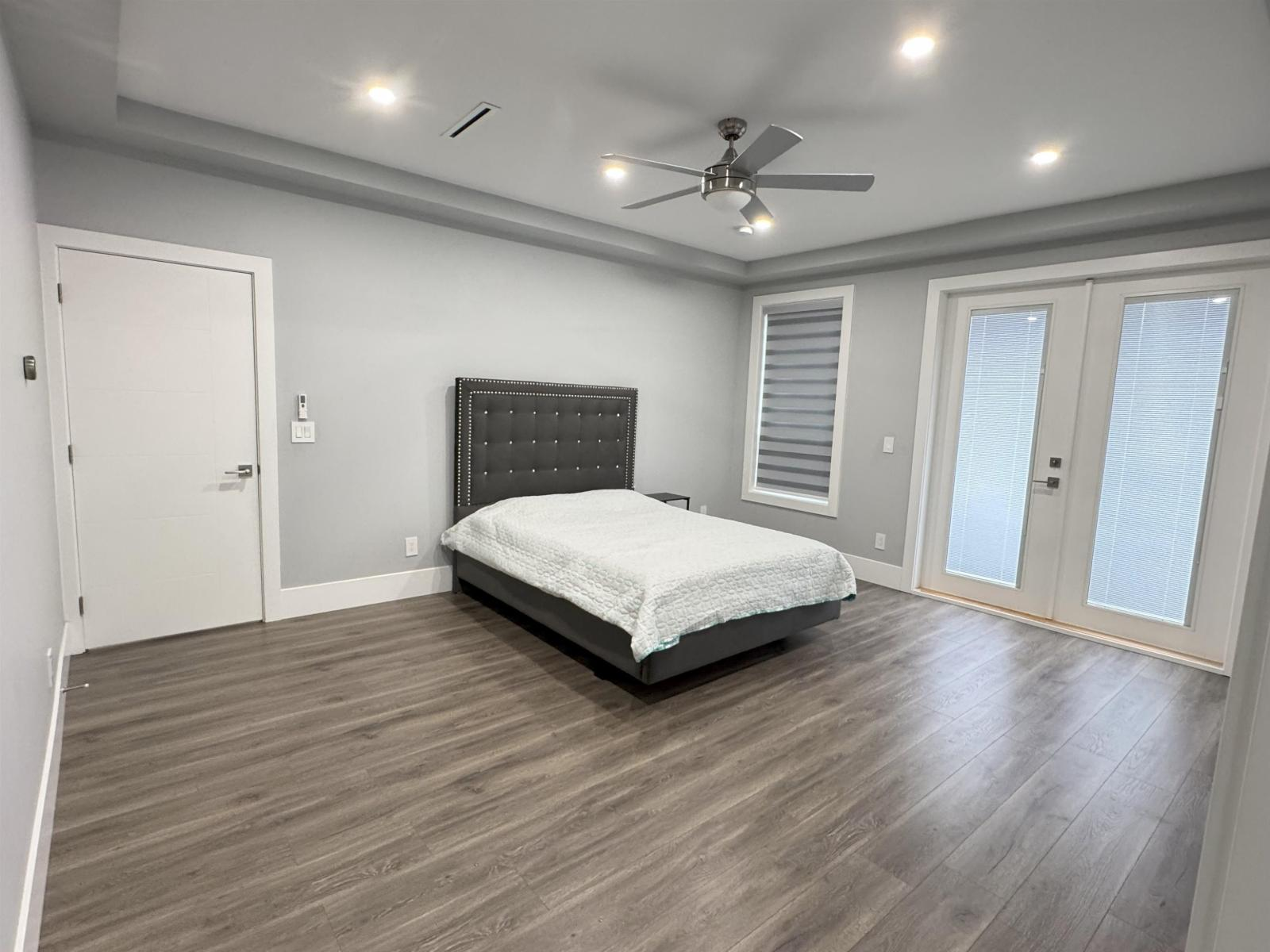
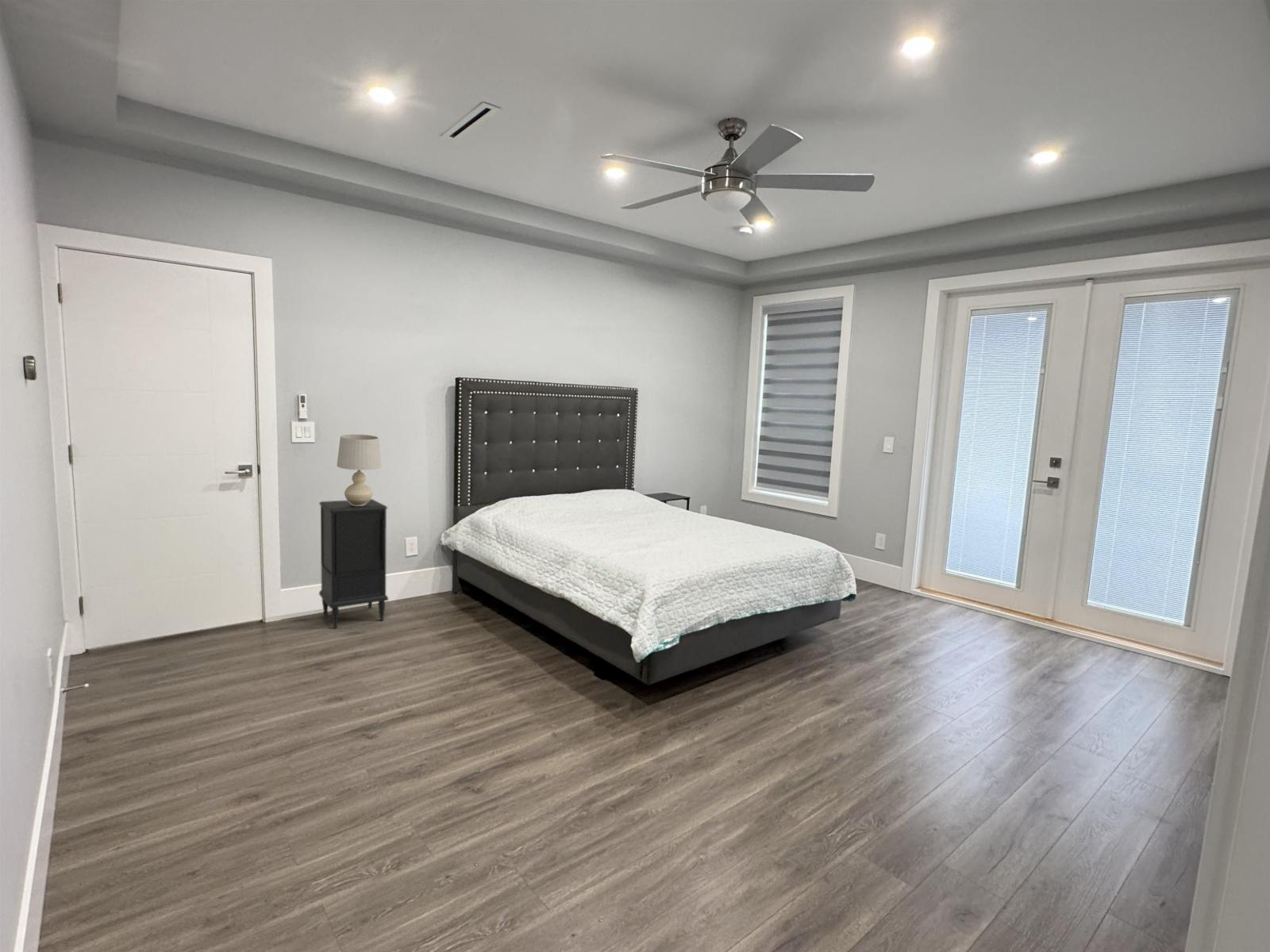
+ table lamp [336,434,382,505]
+ nightstand [318,498,389,629]
